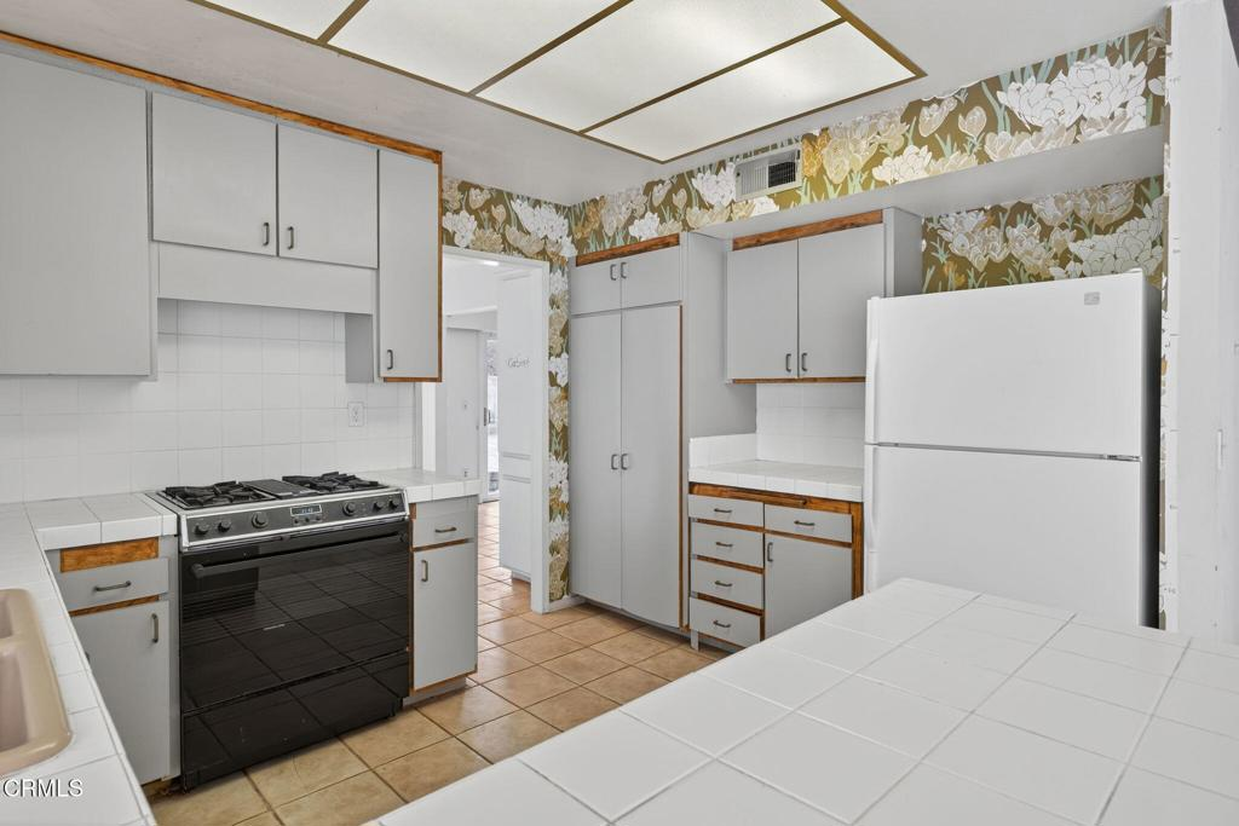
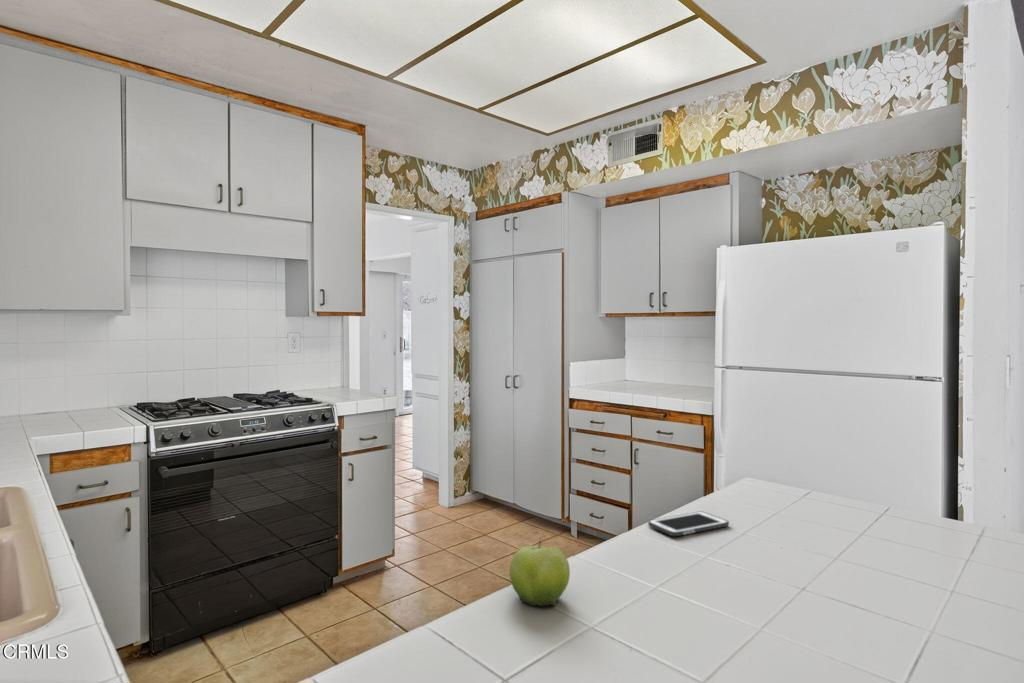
+ cell phone [647,511,730,537]
+ fruit [508,539,571,608]
